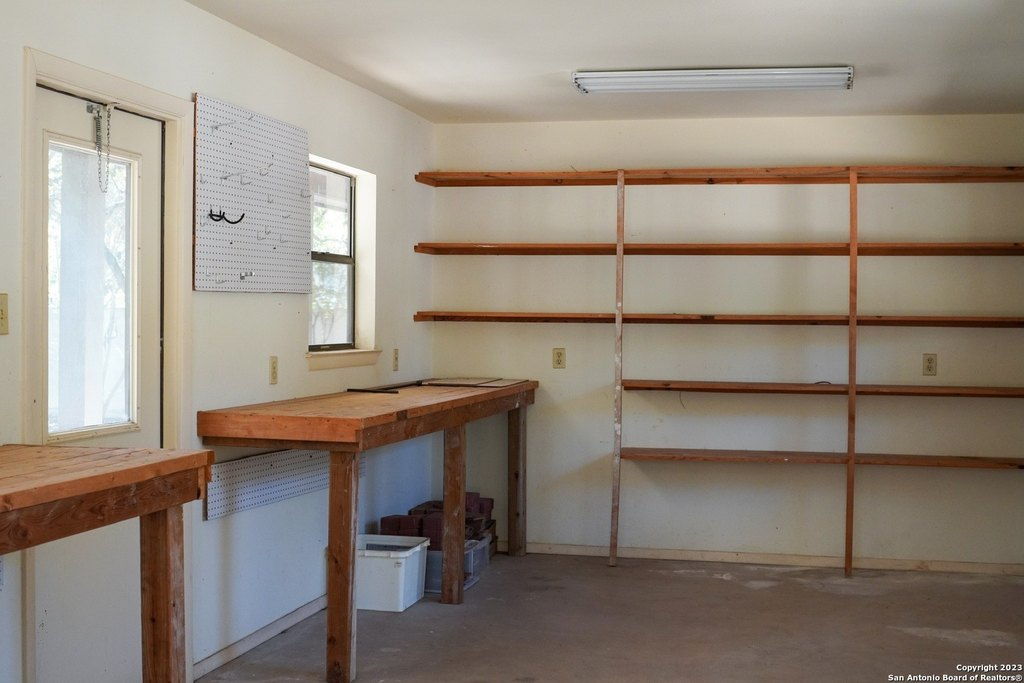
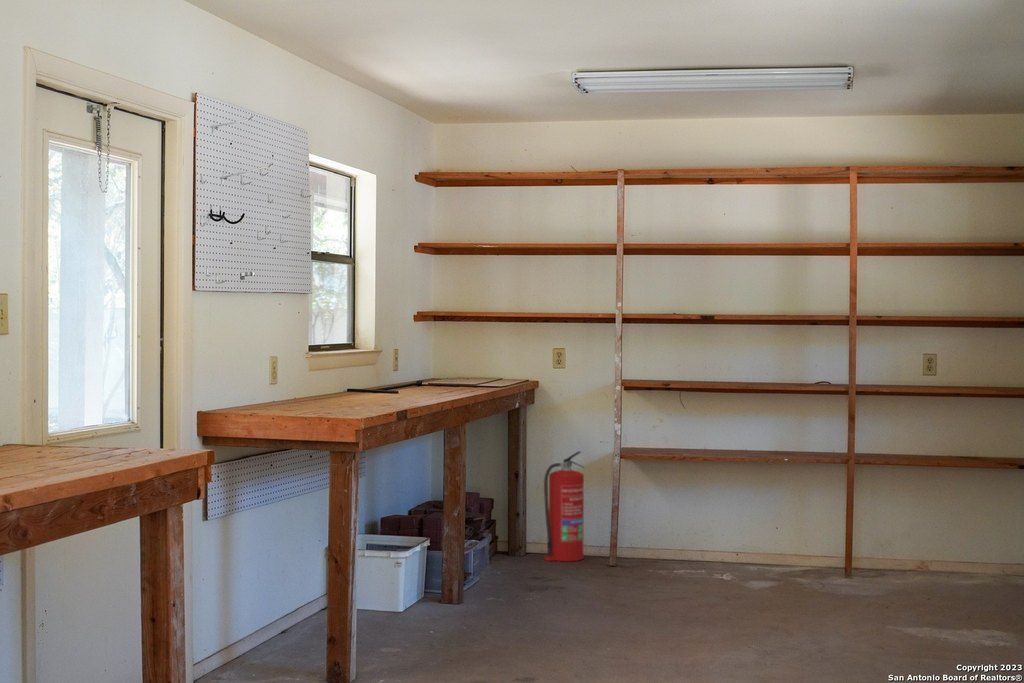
+ fire extinguisher [543,450,585,562]
